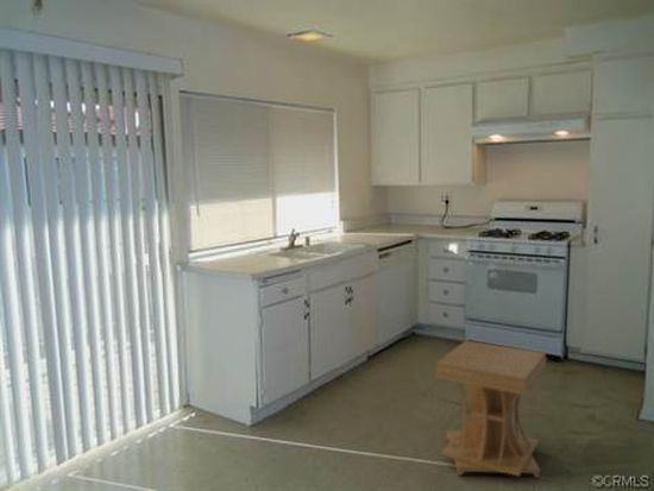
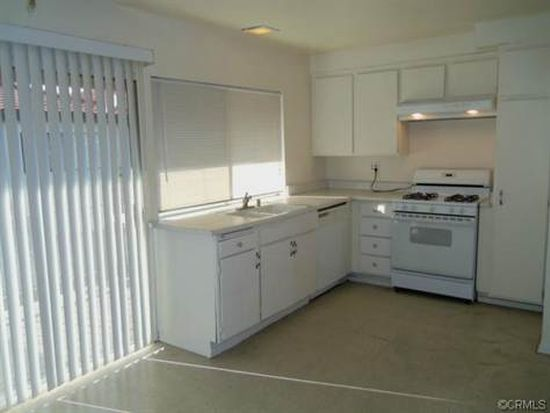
- side table [434,339,548,479]
